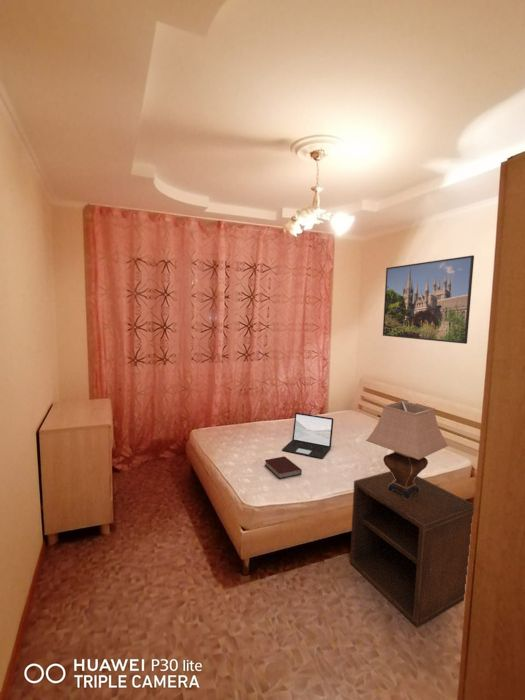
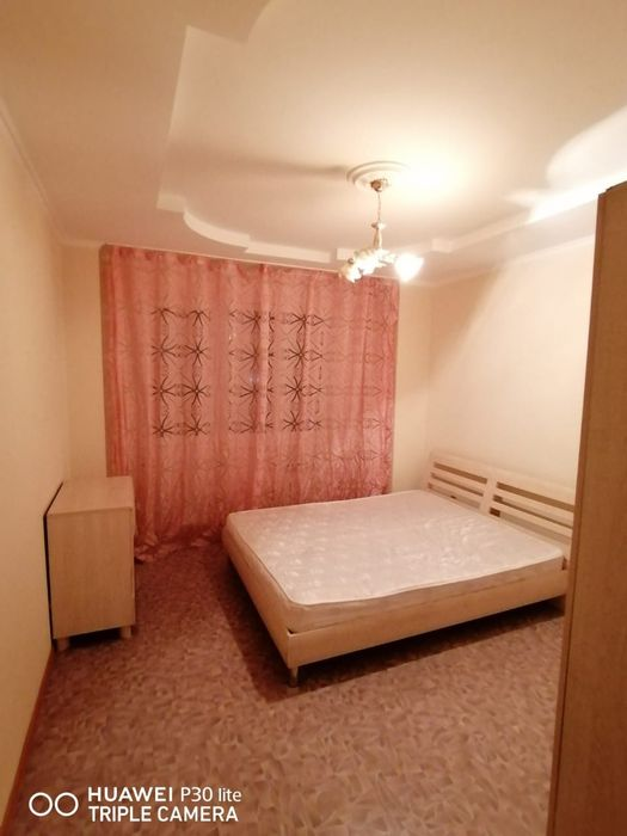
- nightstand [349,470,474,628]
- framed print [382,254,475,345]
- table lamp [365,400,449,499]
- laptop [281,412,334,459]
- book [264,456,303,480]
